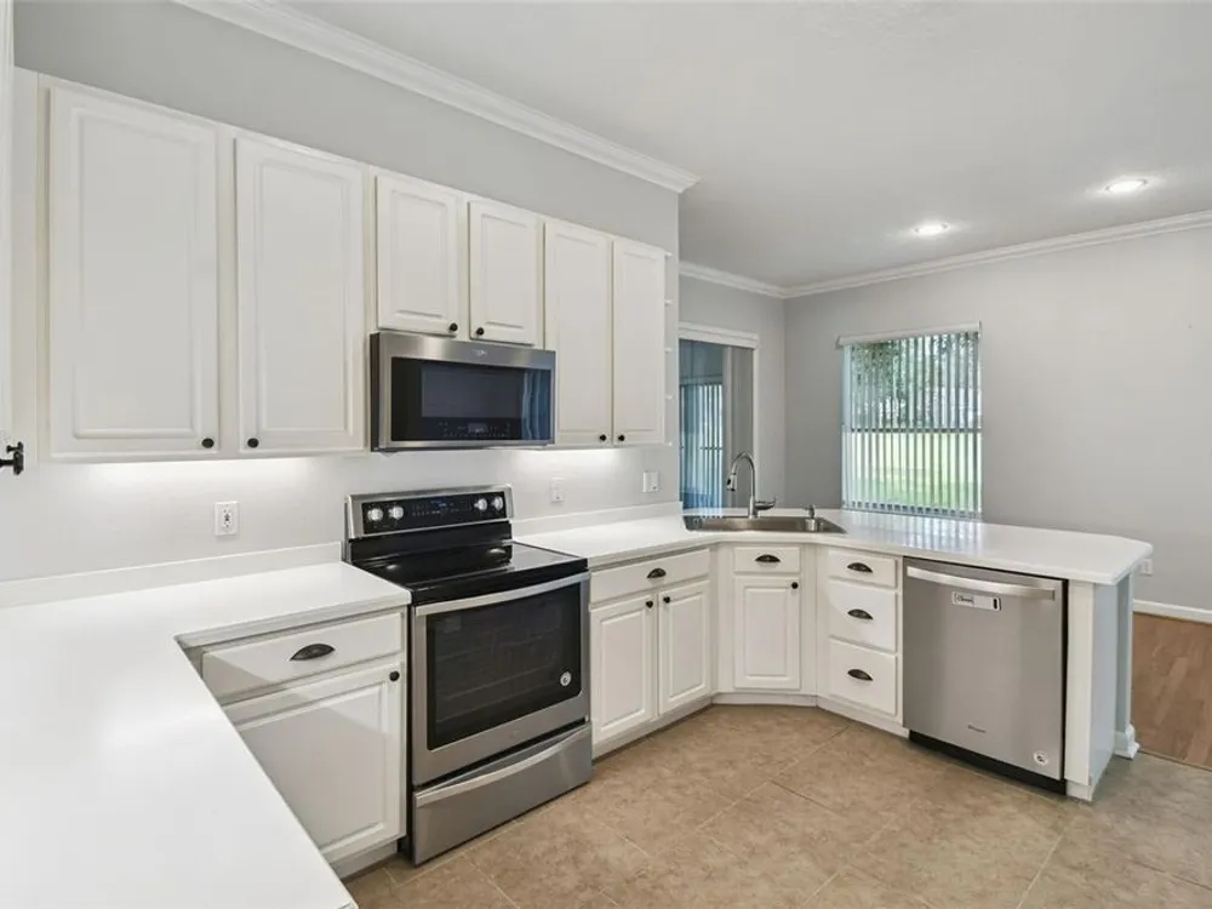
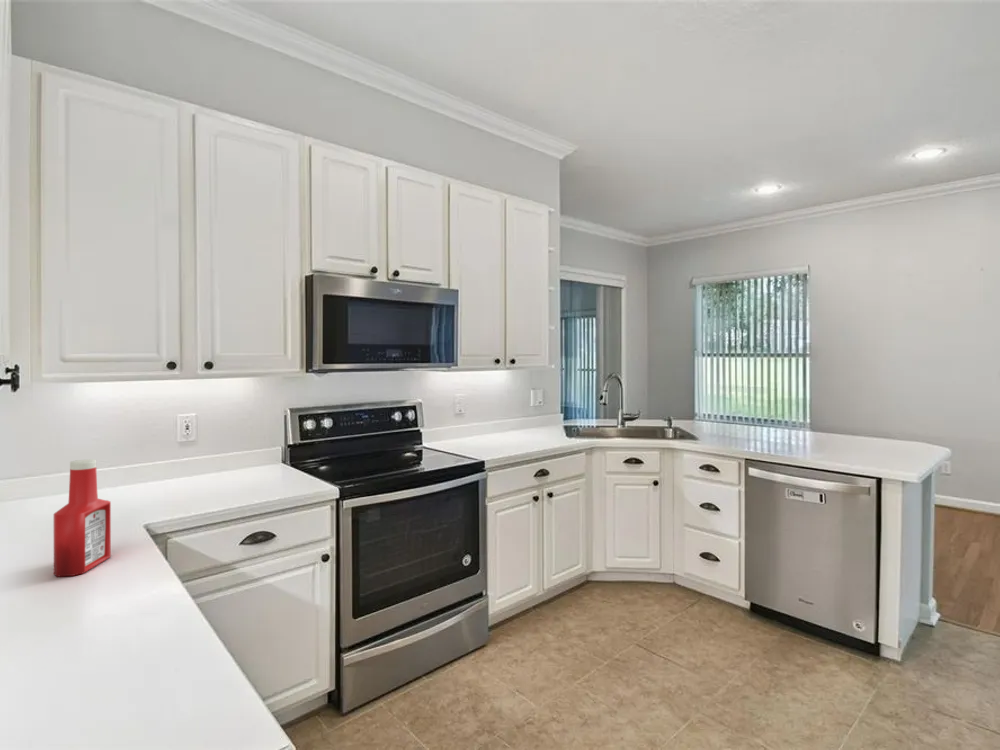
+ soap bottle [53,459,112,578]
